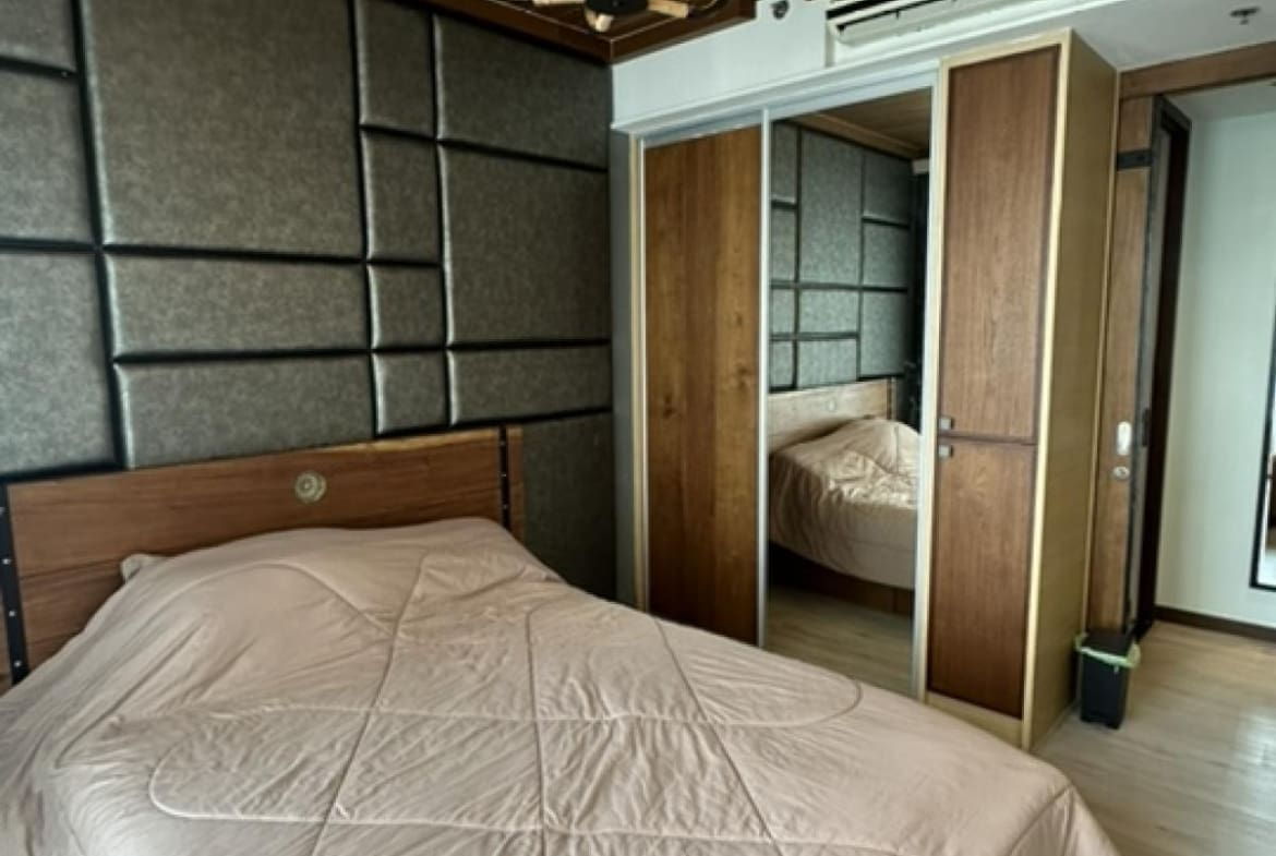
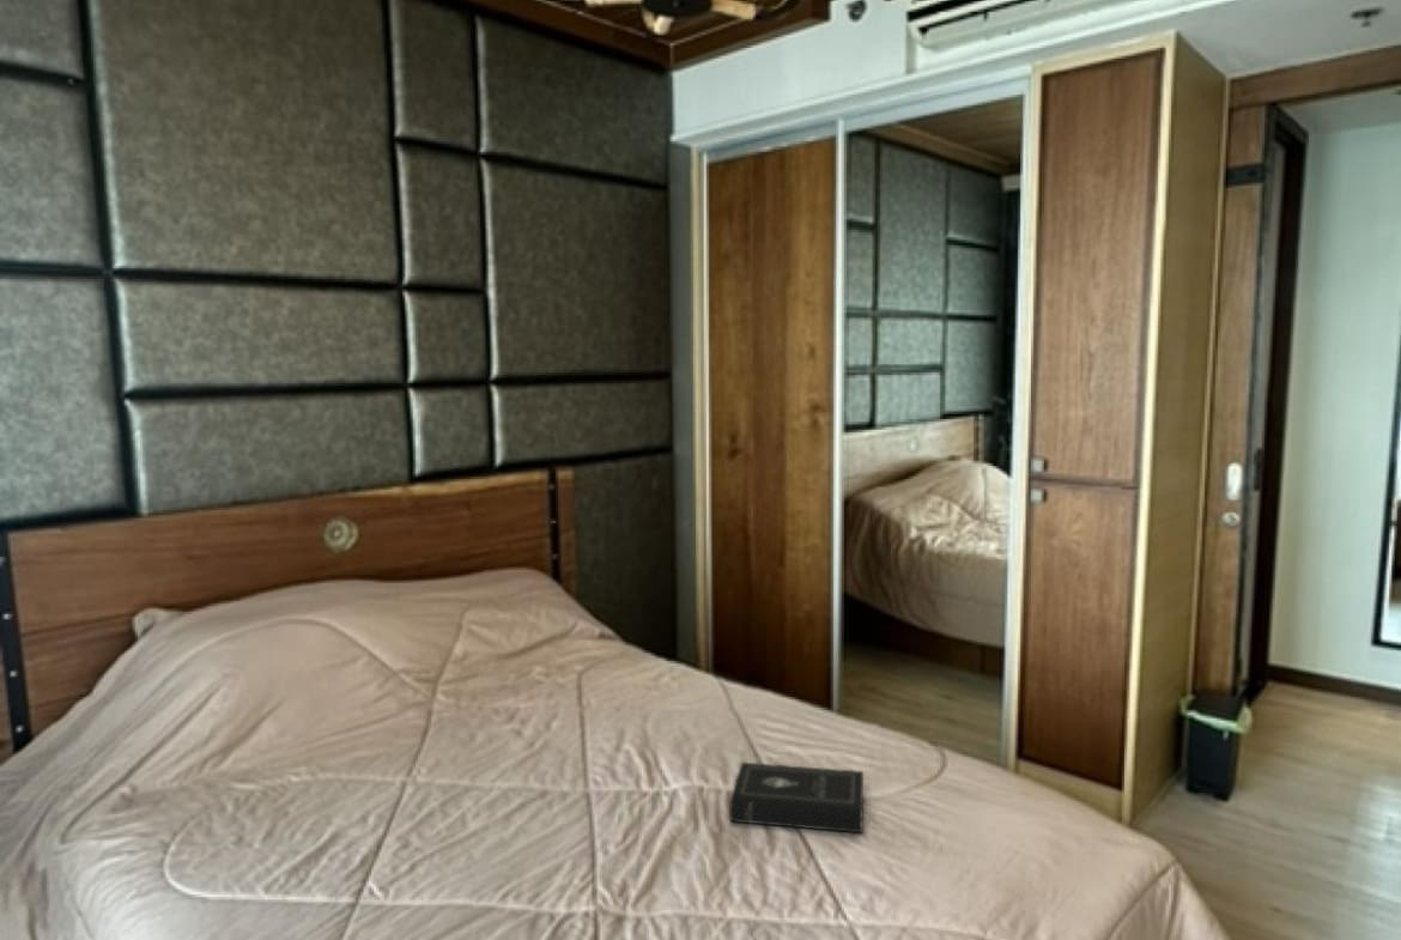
+ book [728,762,865,835]
